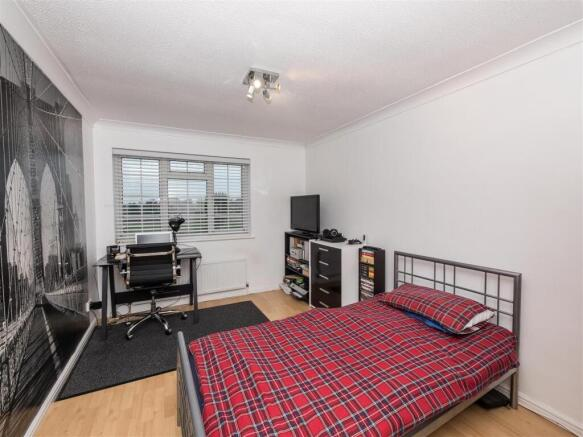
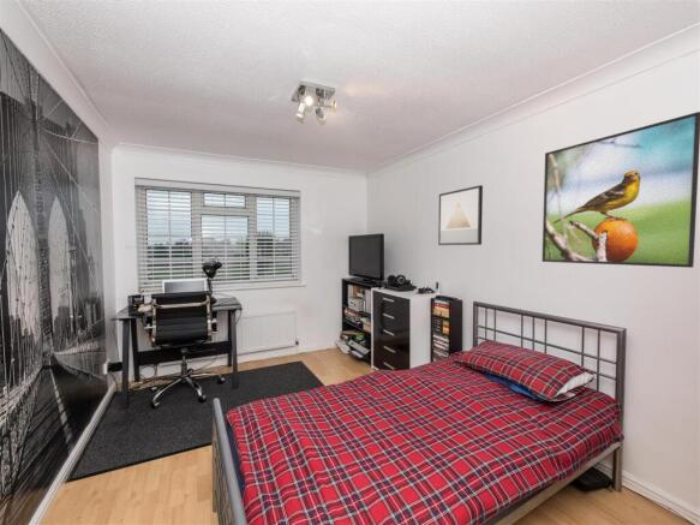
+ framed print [540,111,700,269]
+ wall art [437,184,484,246]
